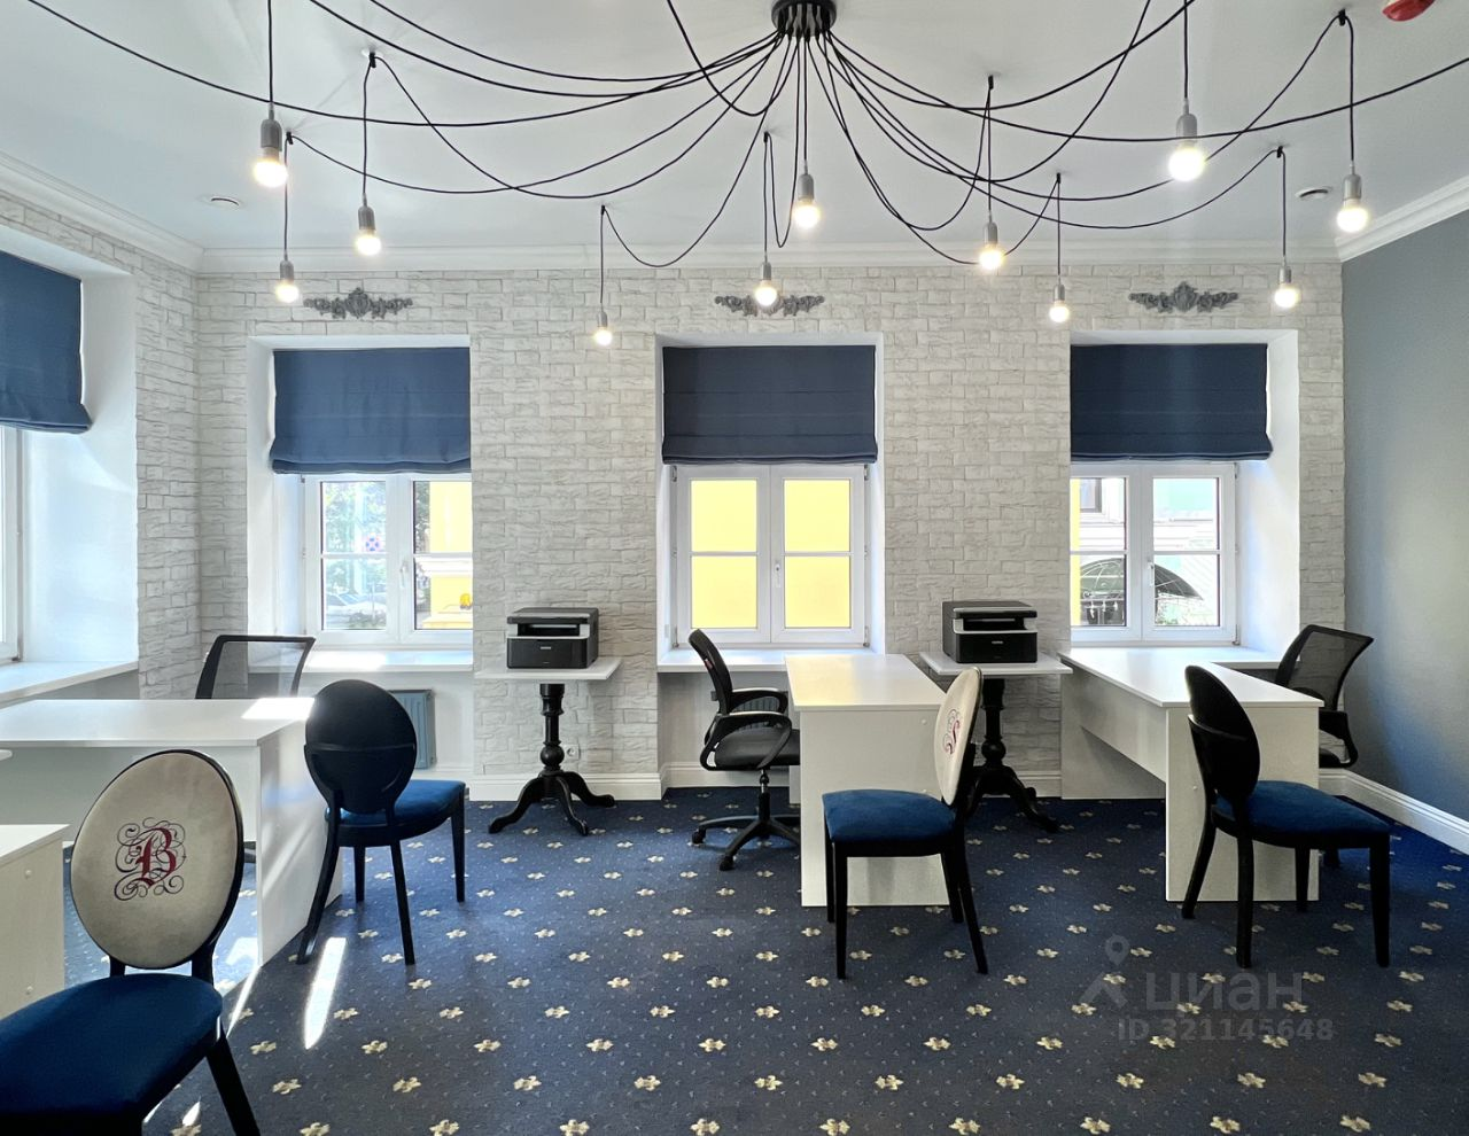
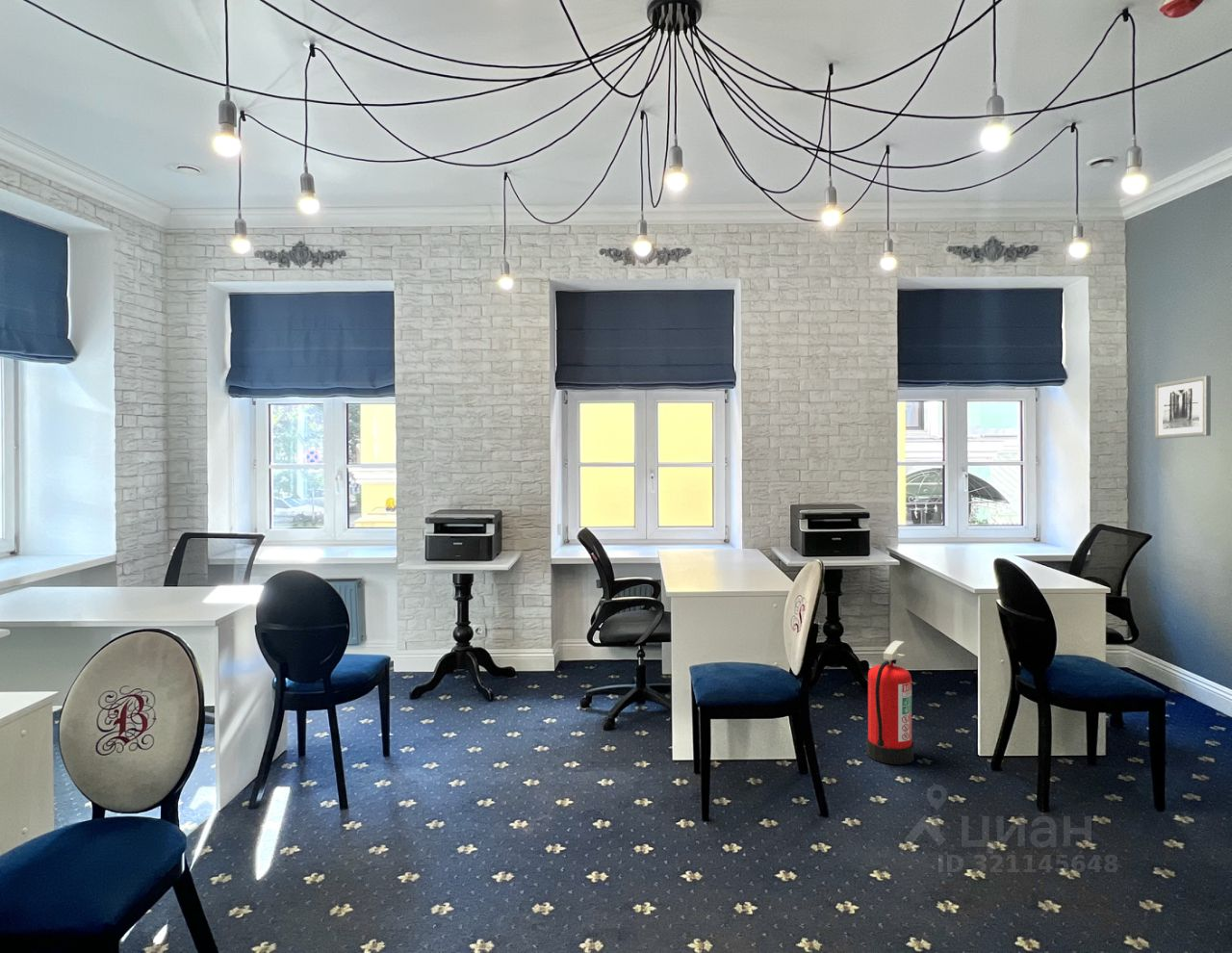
+ wall art [1153,374,1212,440]
+ fire extinguisher [865,640,914,765]
